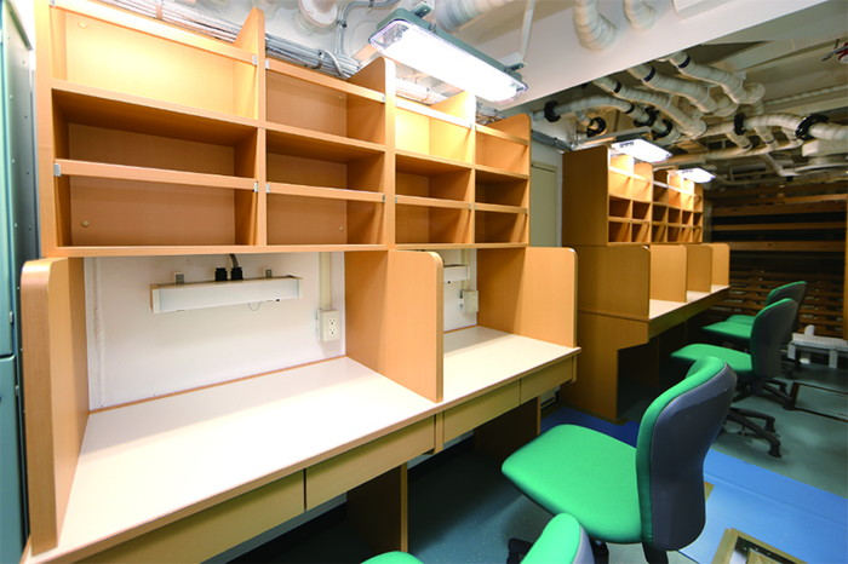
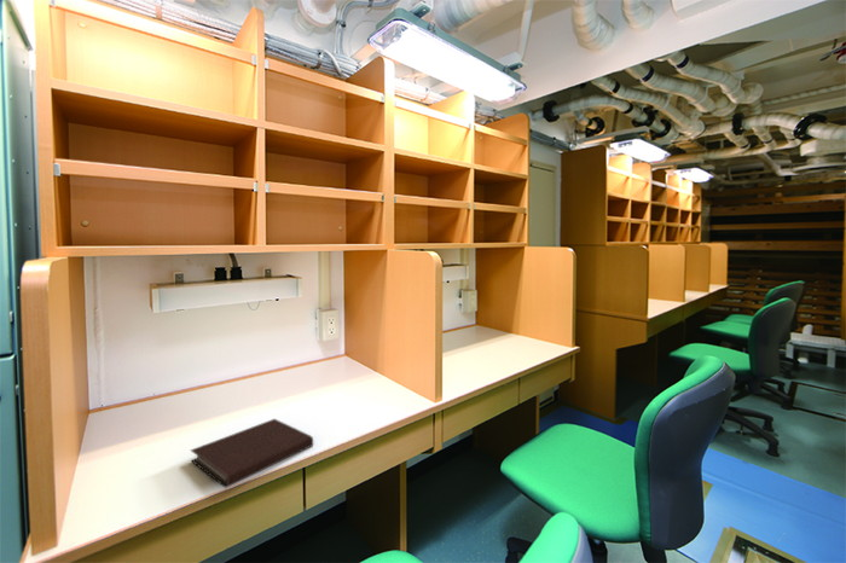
+ notebook [190,418,314,489]
